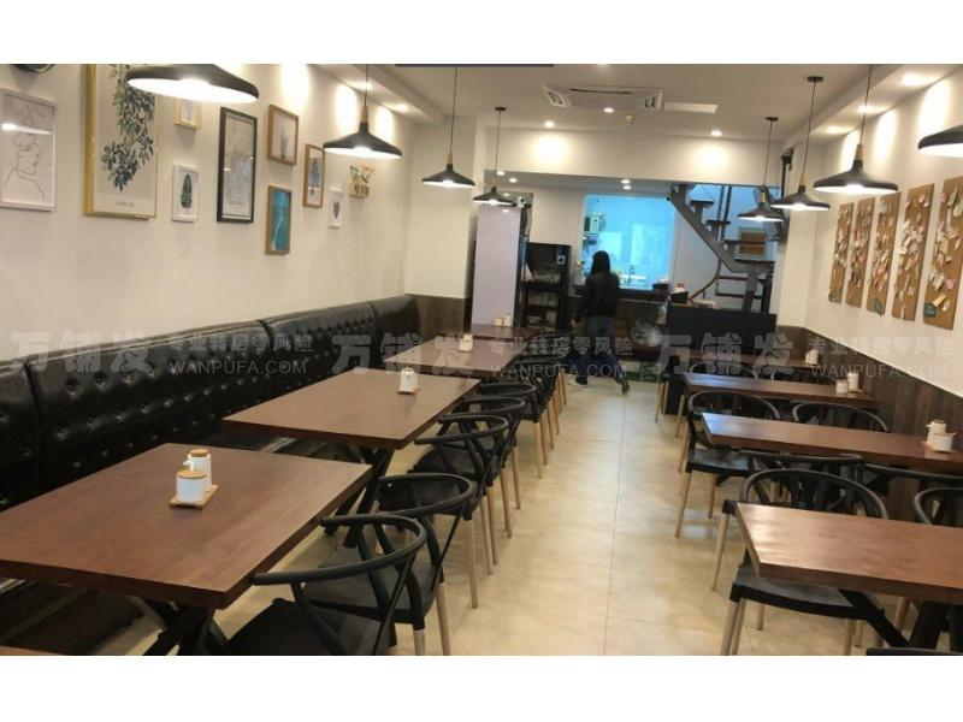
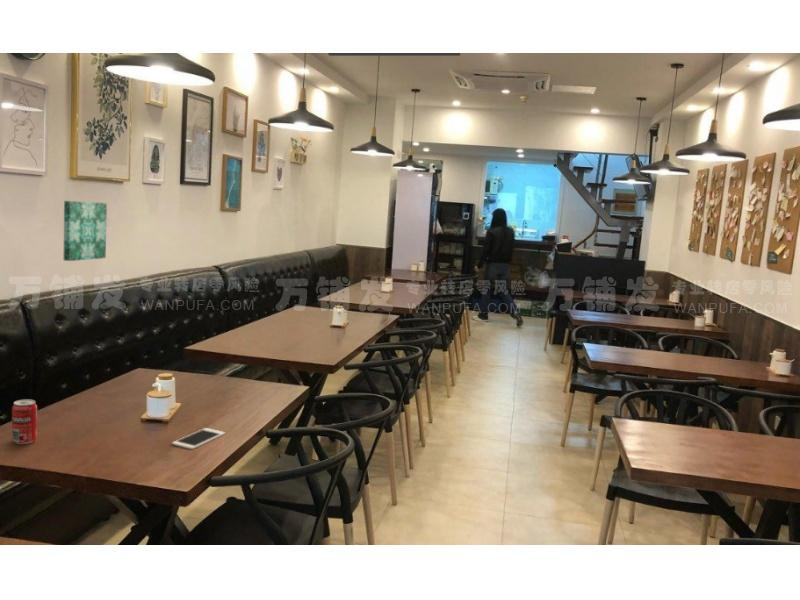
+ wall art [63,200,108,262]
+ cell phone [171,427,226,450]
+ beverage can [11,398,38,445]
